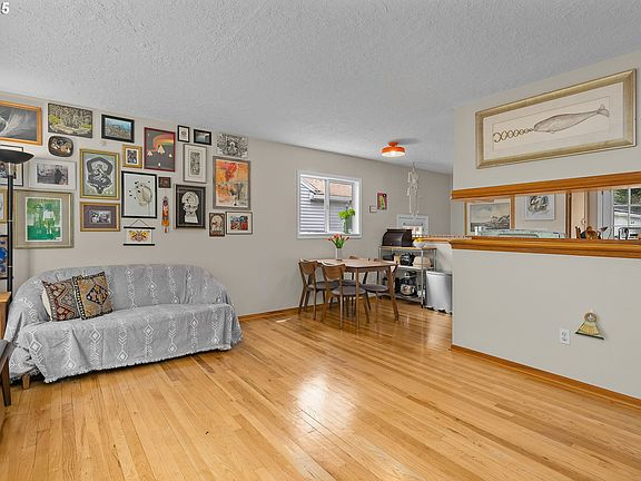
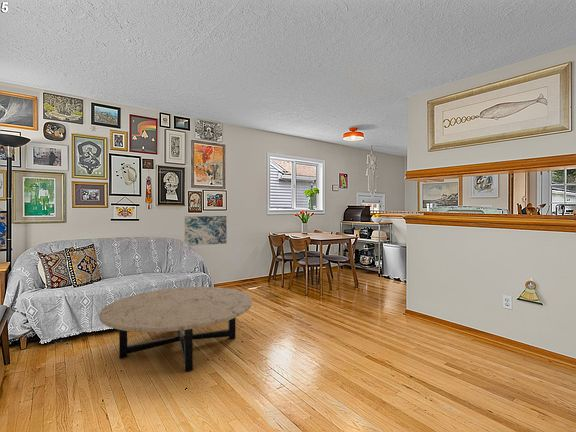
+ coffee table [98,286,253,372]
+ wall art [184,215,228,247]
